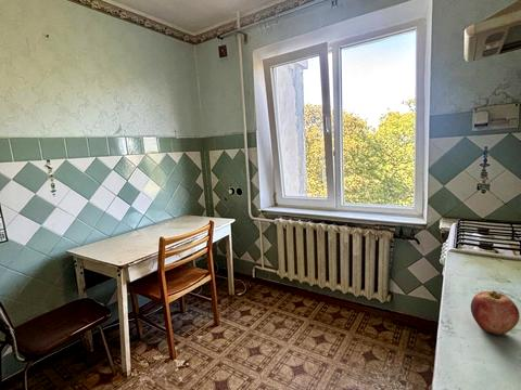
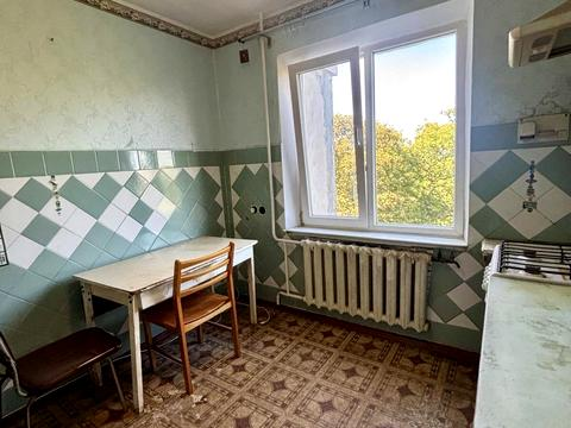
- apple [470,290,521,336]
